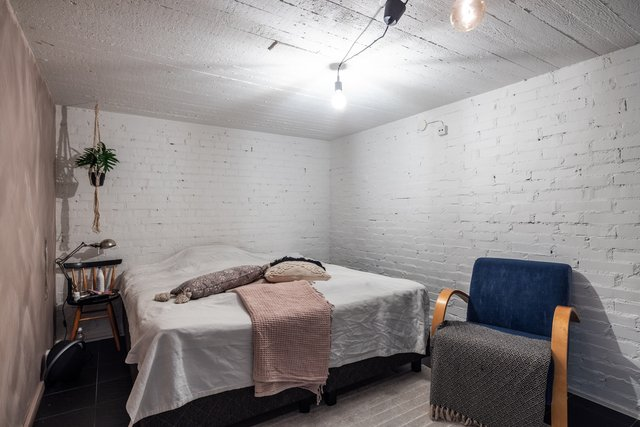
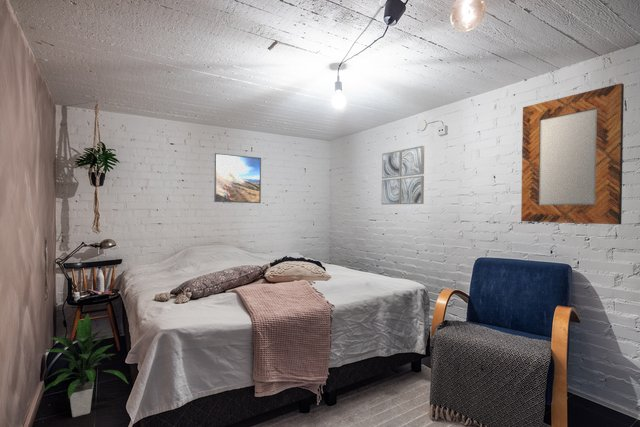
+ wall art [381,145,425,206]
+ indoor plant [39,313,129,418]
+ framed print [213,152,262,204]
+ home mirror [520,82,625,225]
